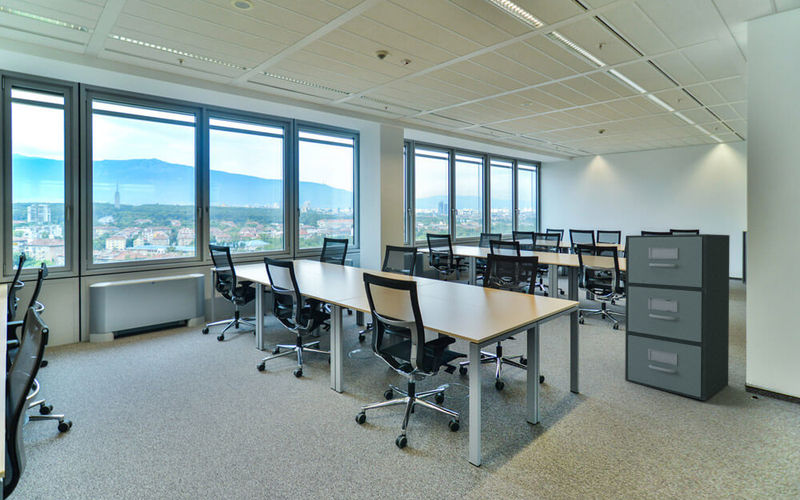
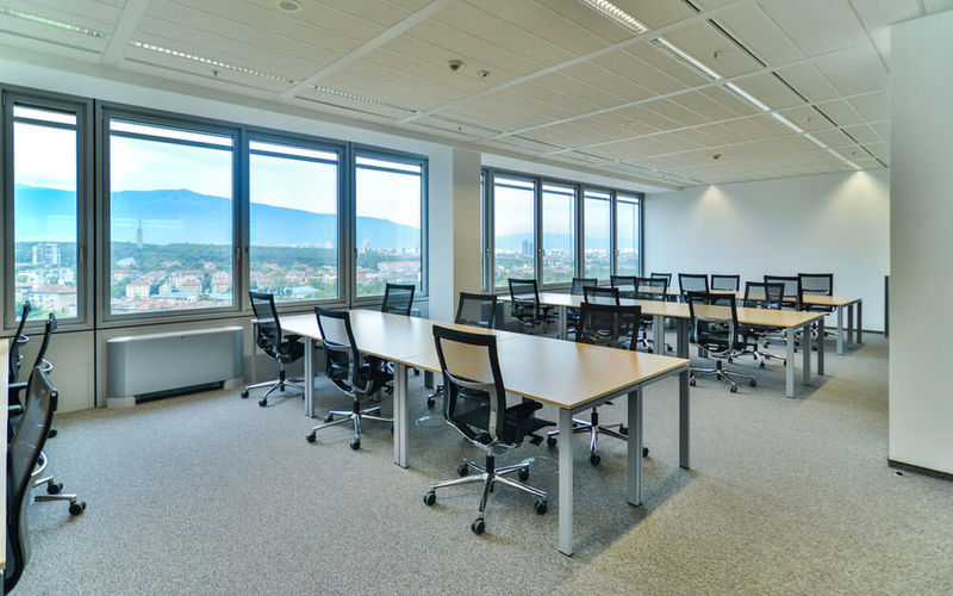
- filing cabinet [624,233,731,401]
